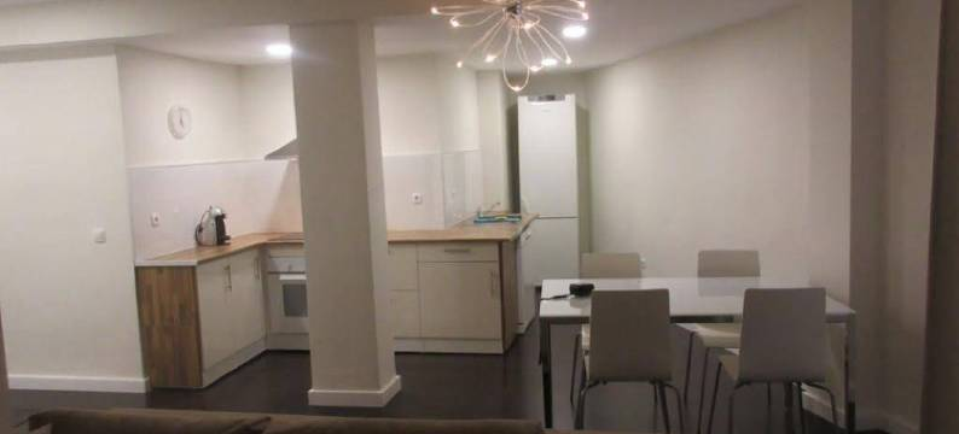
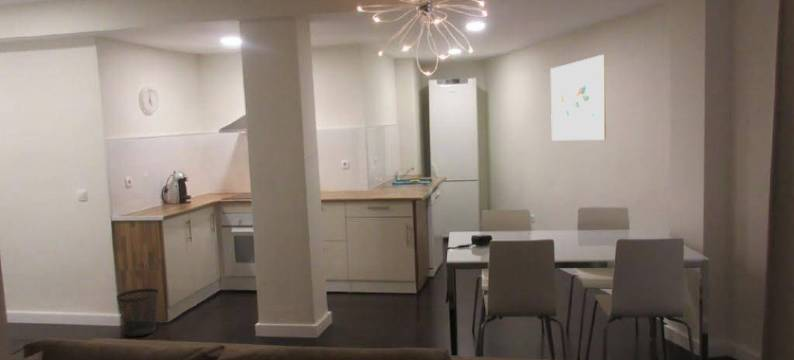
+ wall art [550,54,607,141]
+ wastebasket [116,288,160,338]
